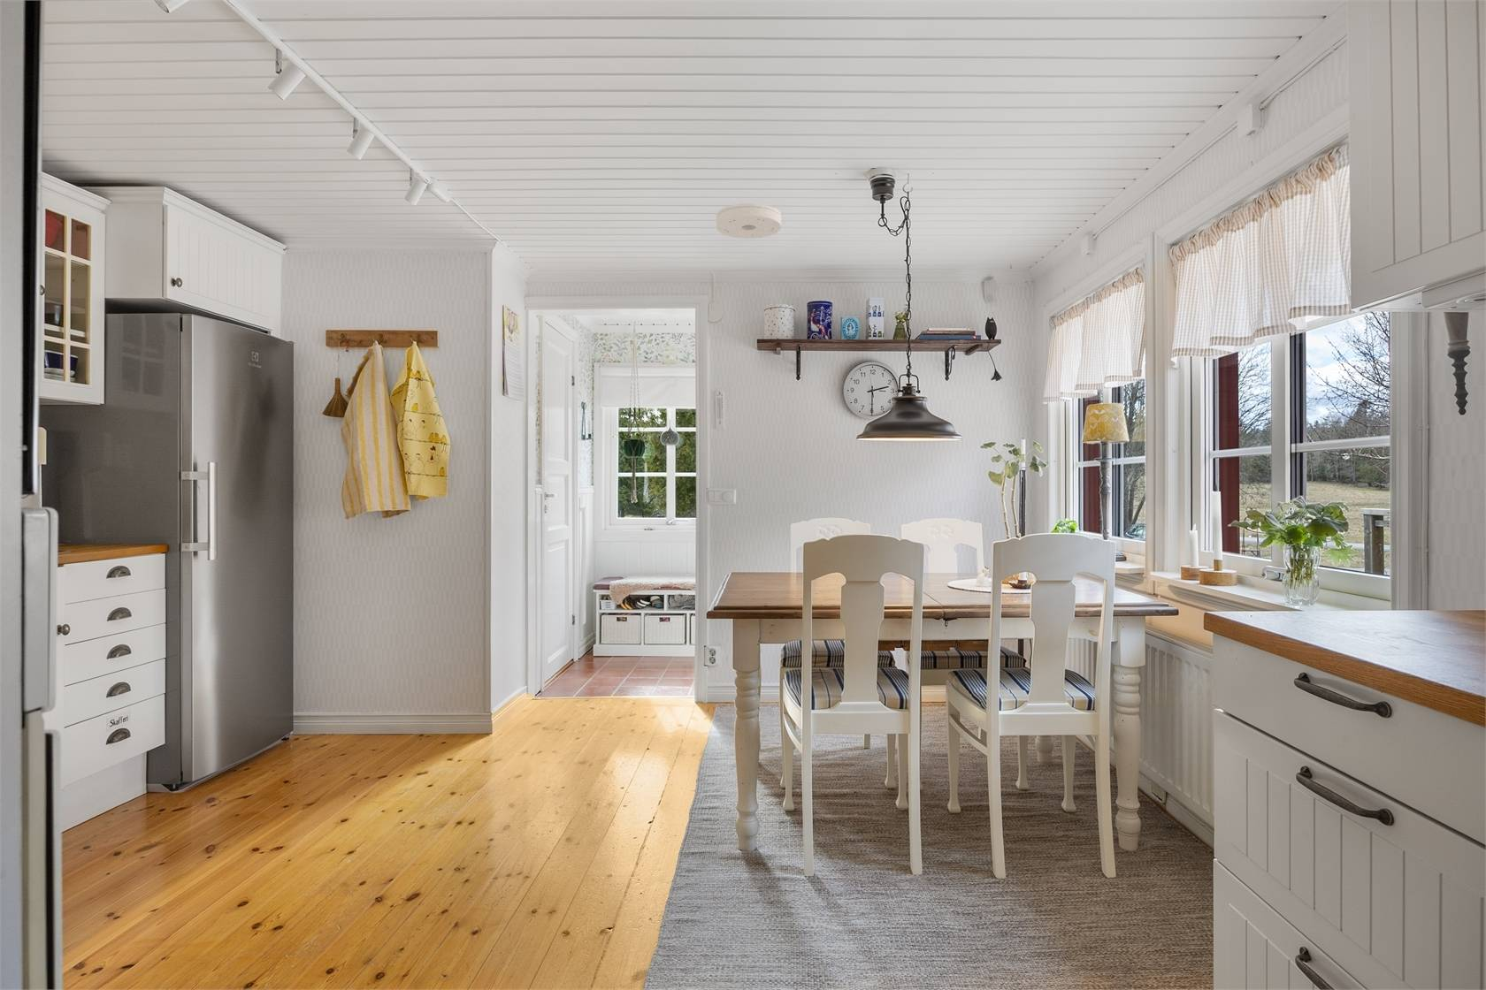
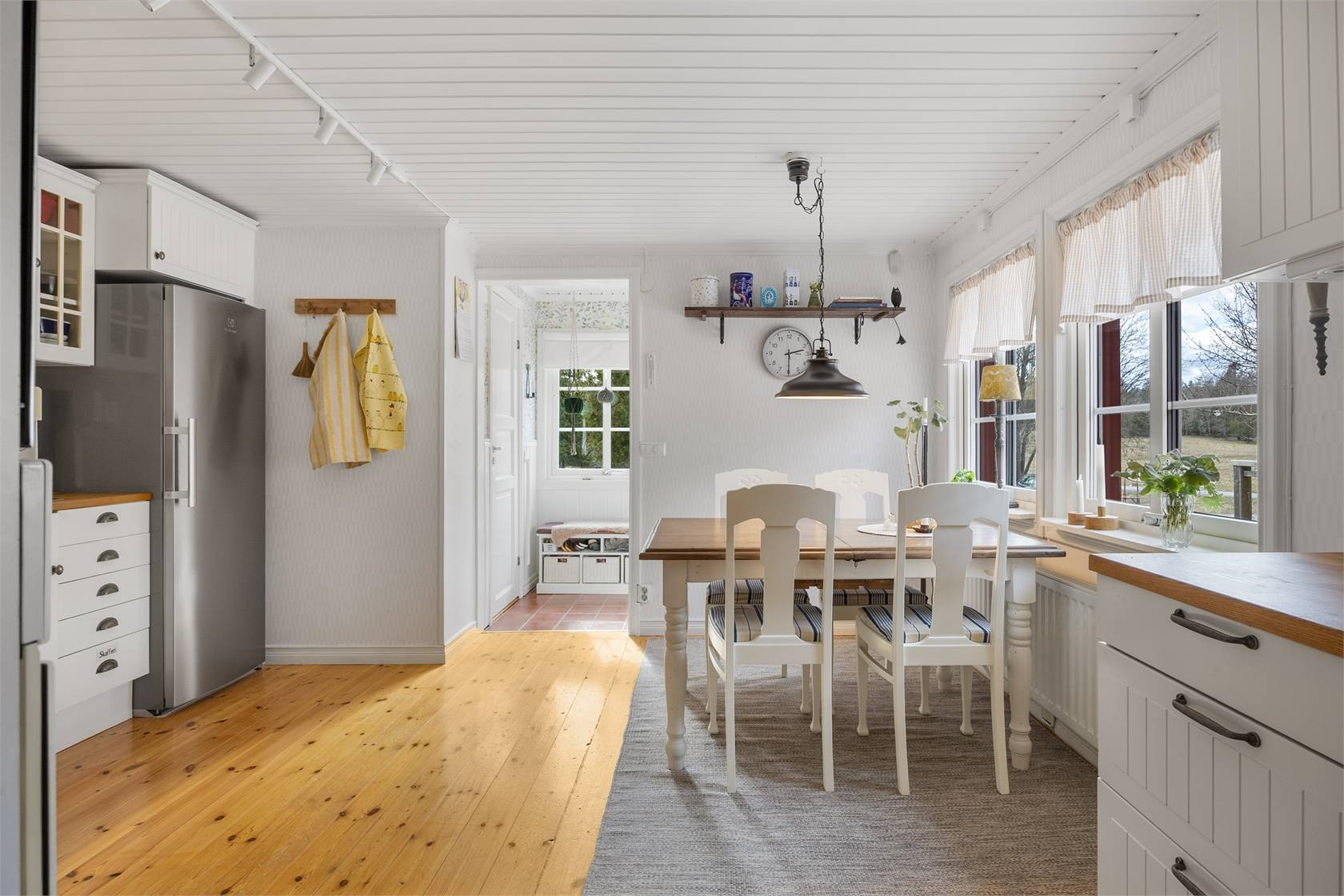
- smoke detector [715,202,782,240]
